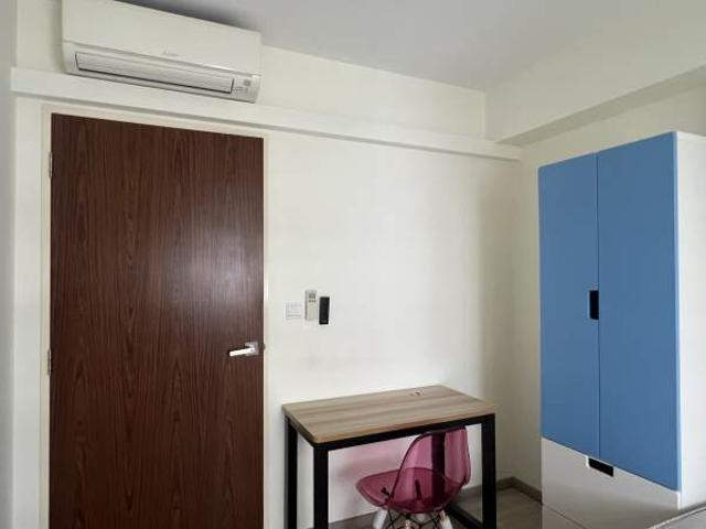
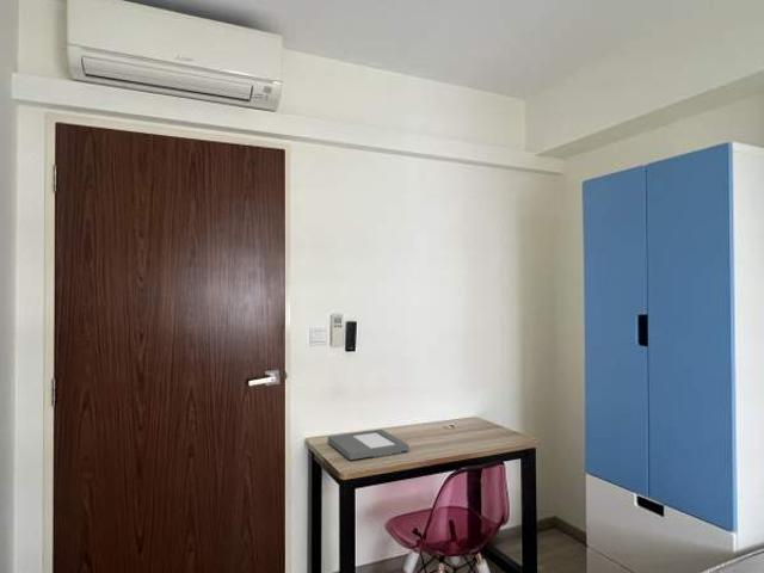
+ picture frame [327,429,409,461]
